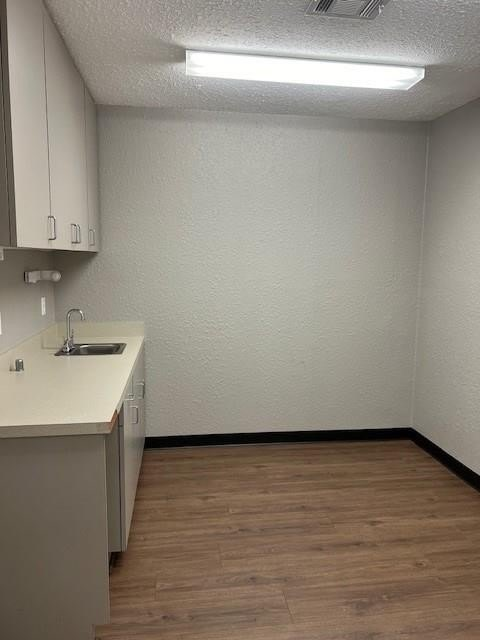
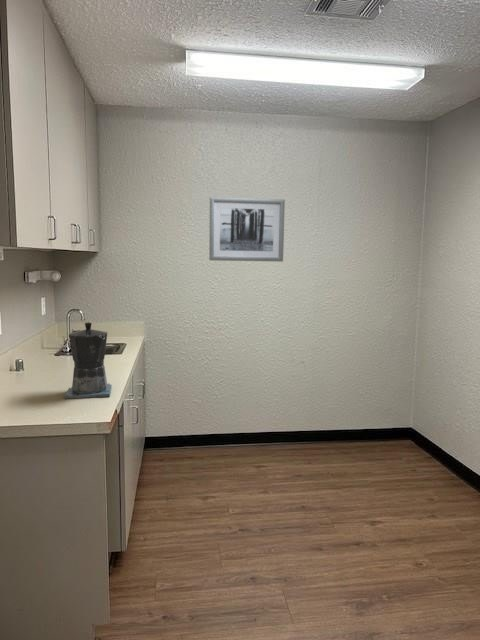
+ wall art [208,196,286,263]
+ coffee maker [64,321,113,400]
